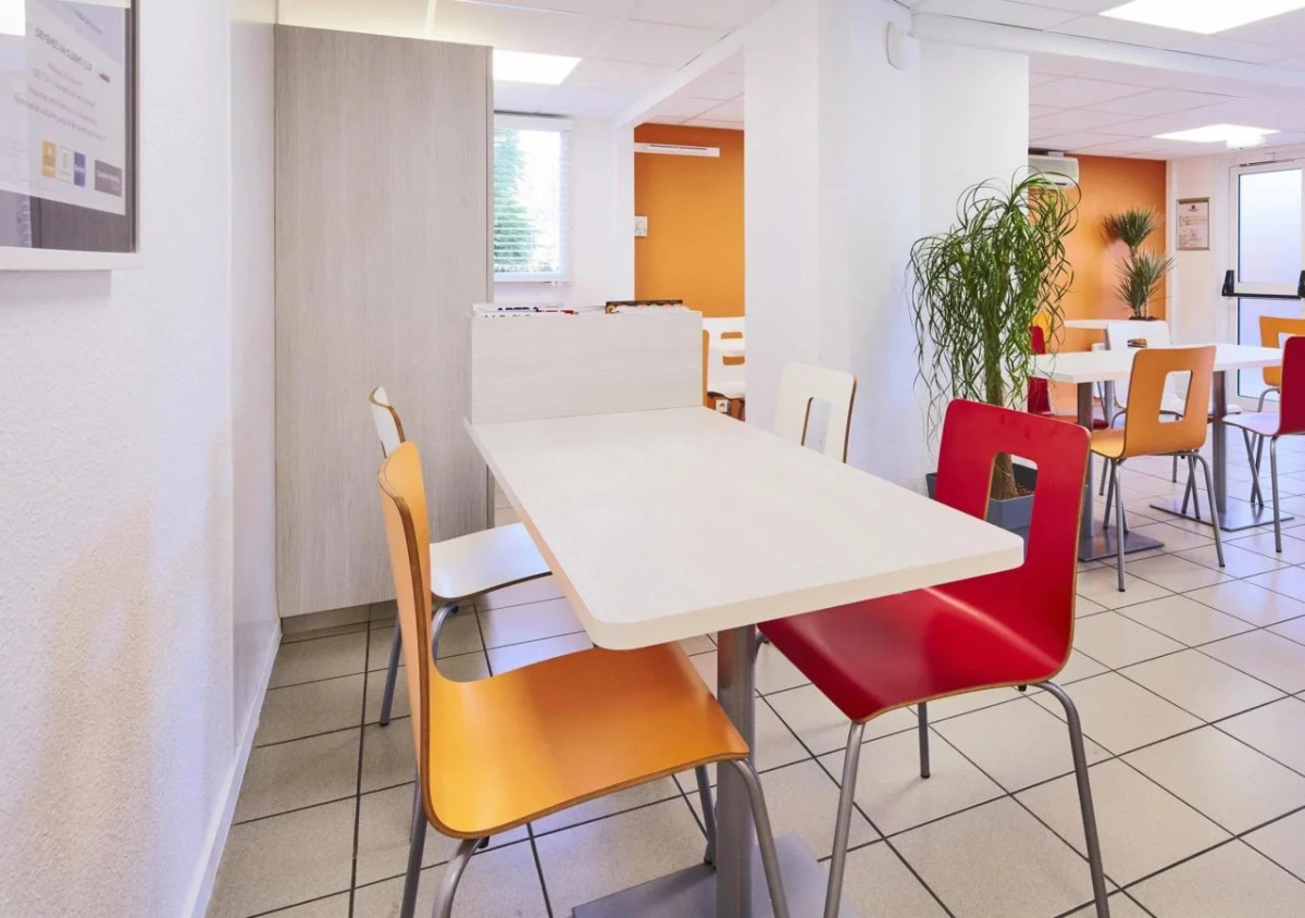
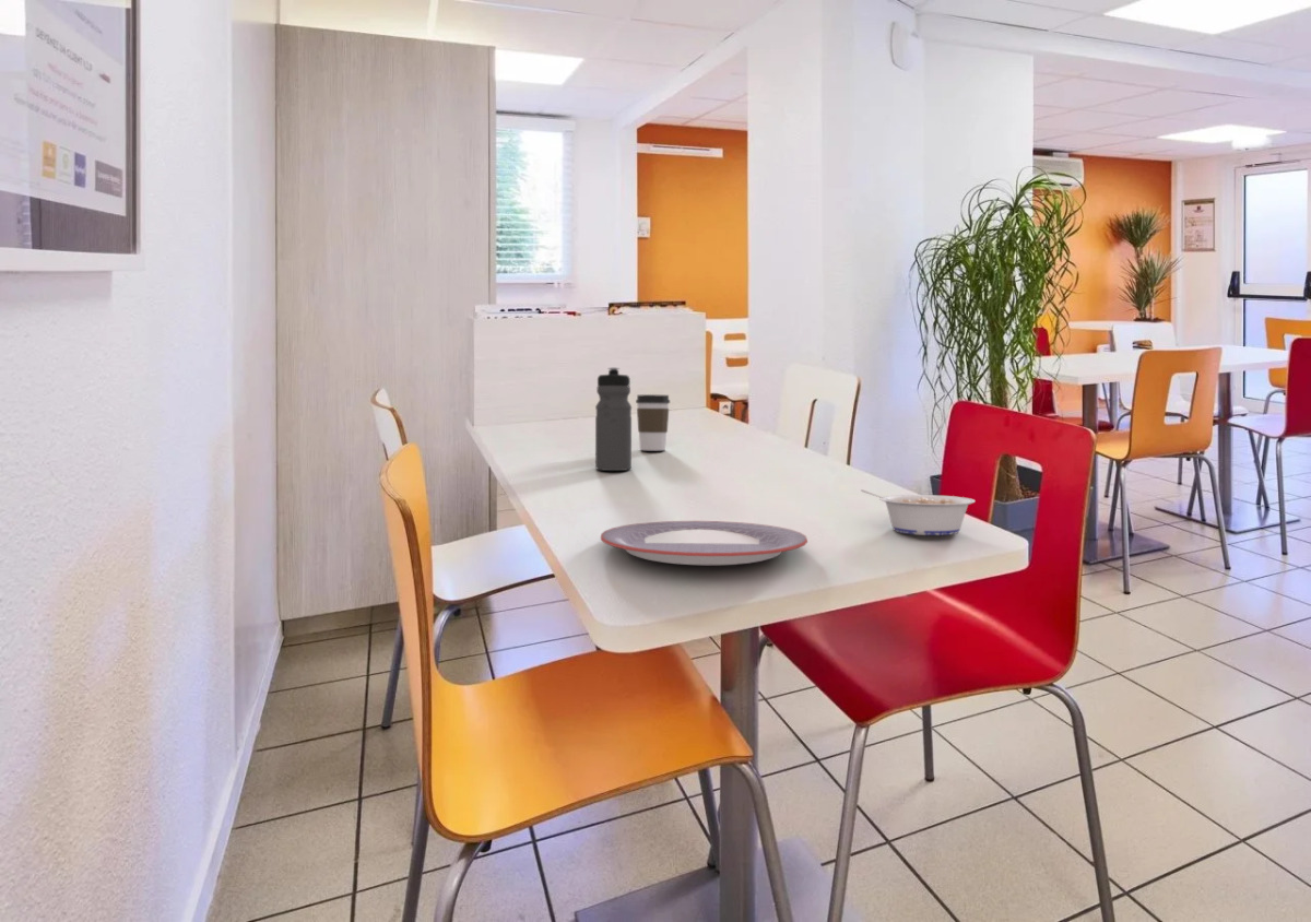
+ plate [600,520,808,566]
+ legume [860,488,976,536]
+ coffee cup [635,393,671,451]
+ water bottle [594,366,633,472]
